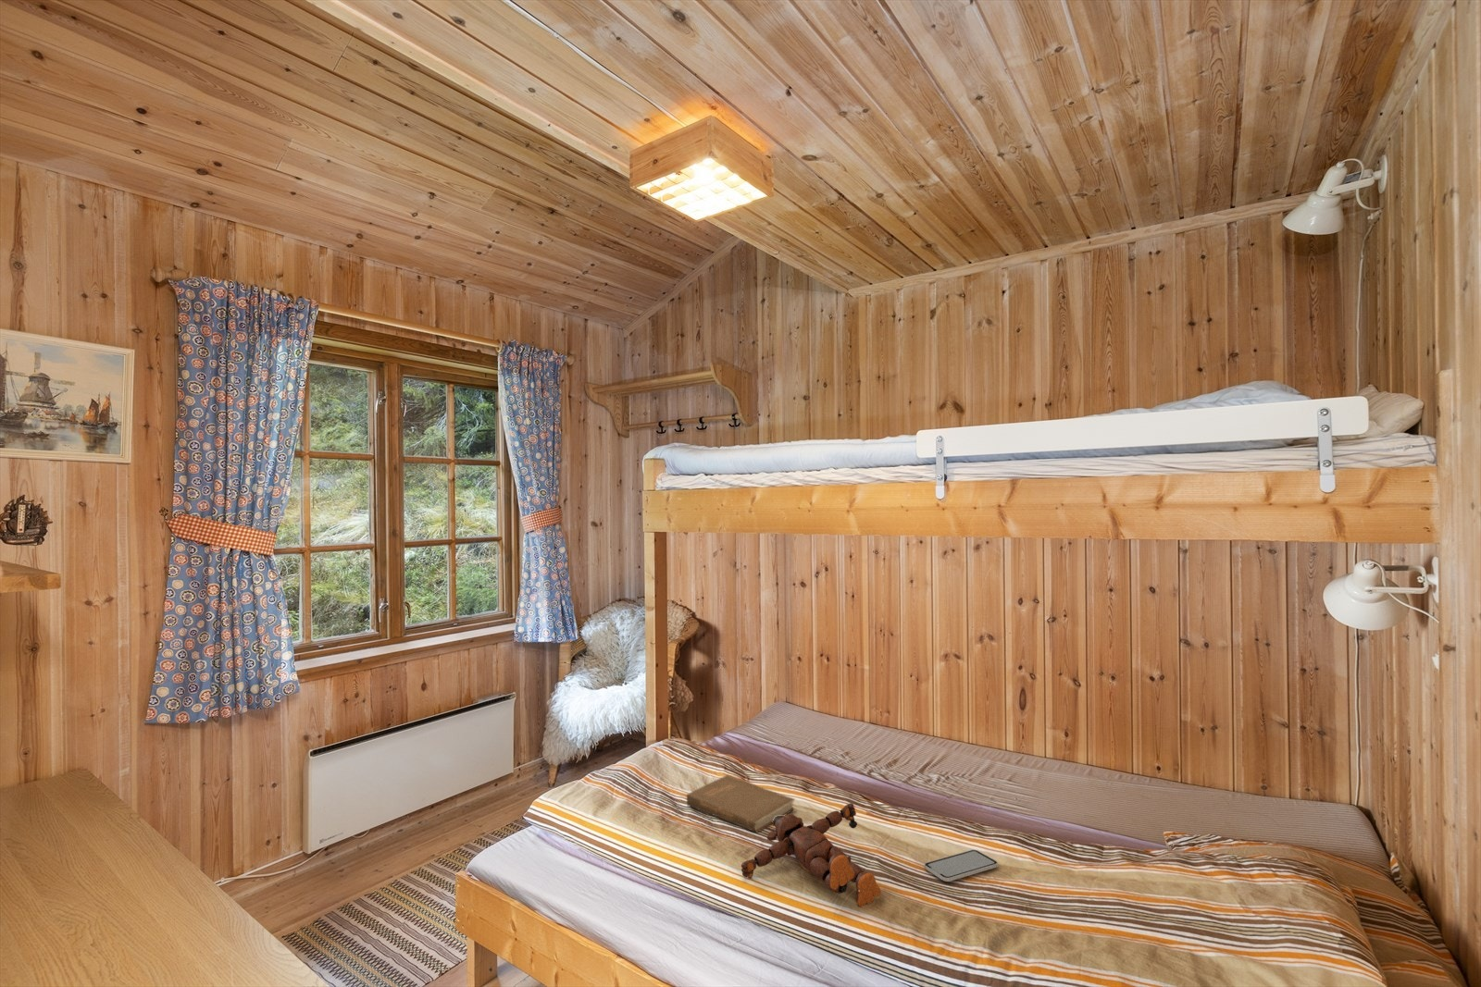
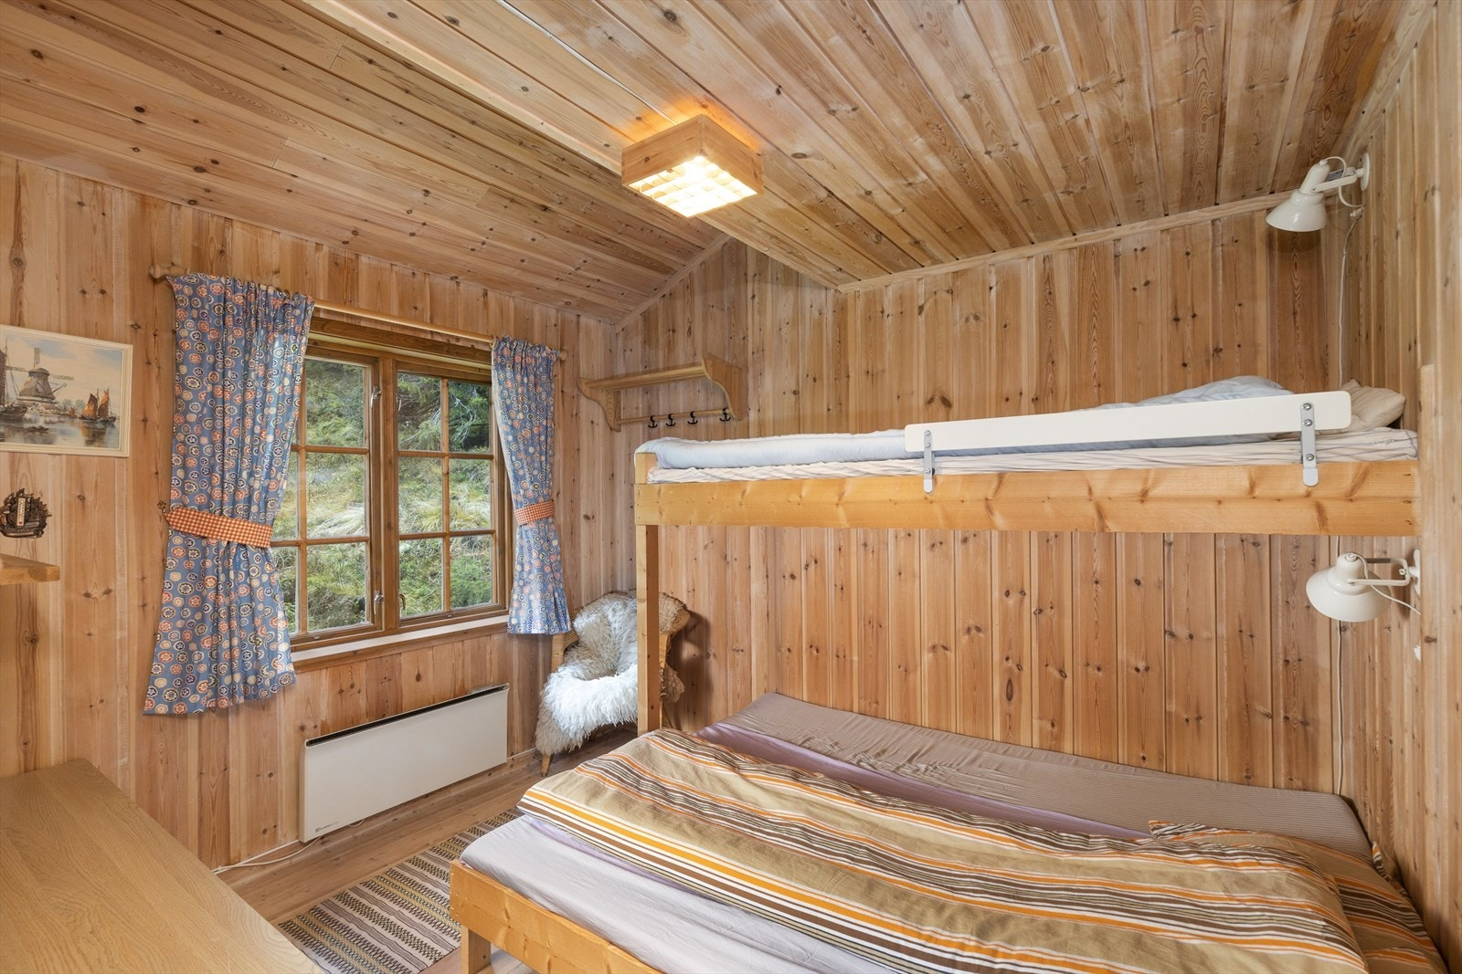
- book [685,774,796,834]
- smartphone [922,849,998,882]
- teddy bear [740,802,883,908]
